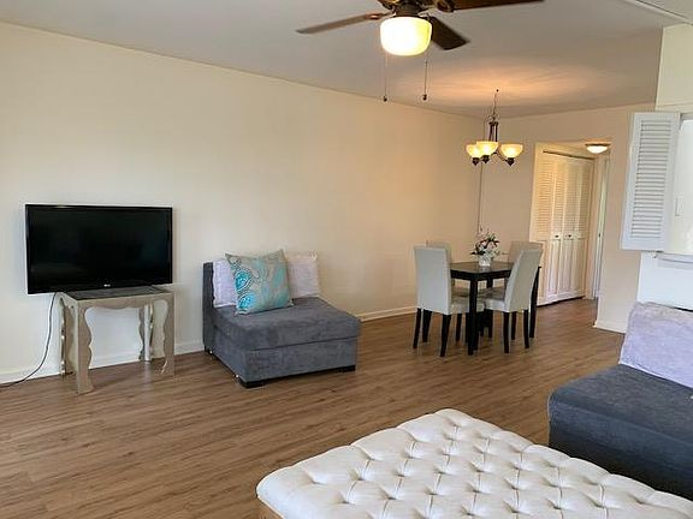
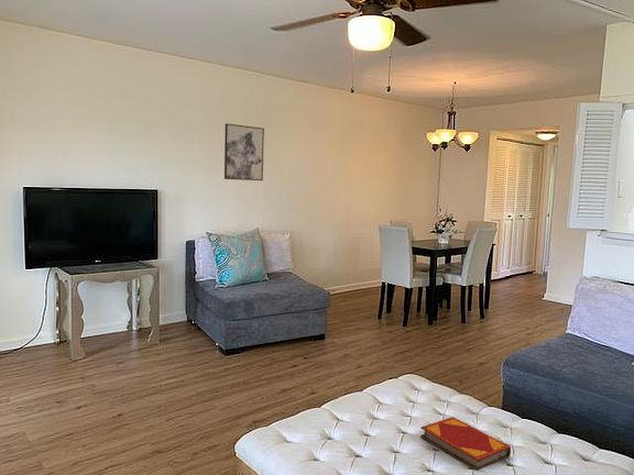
+ wall art [223,122,265,181]
+ hardback book [419,416,512,472]
